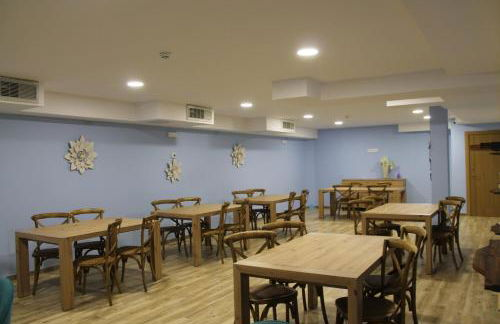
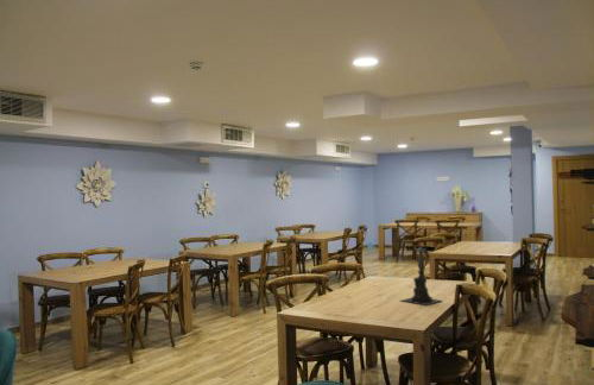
+ candle holder [400,246,443,307]
